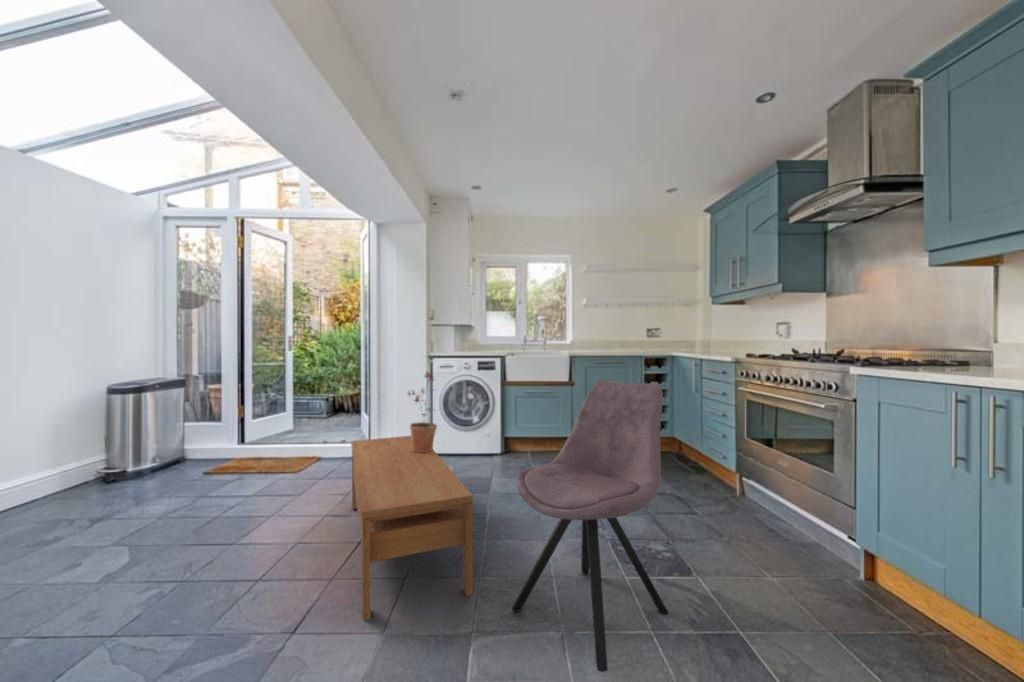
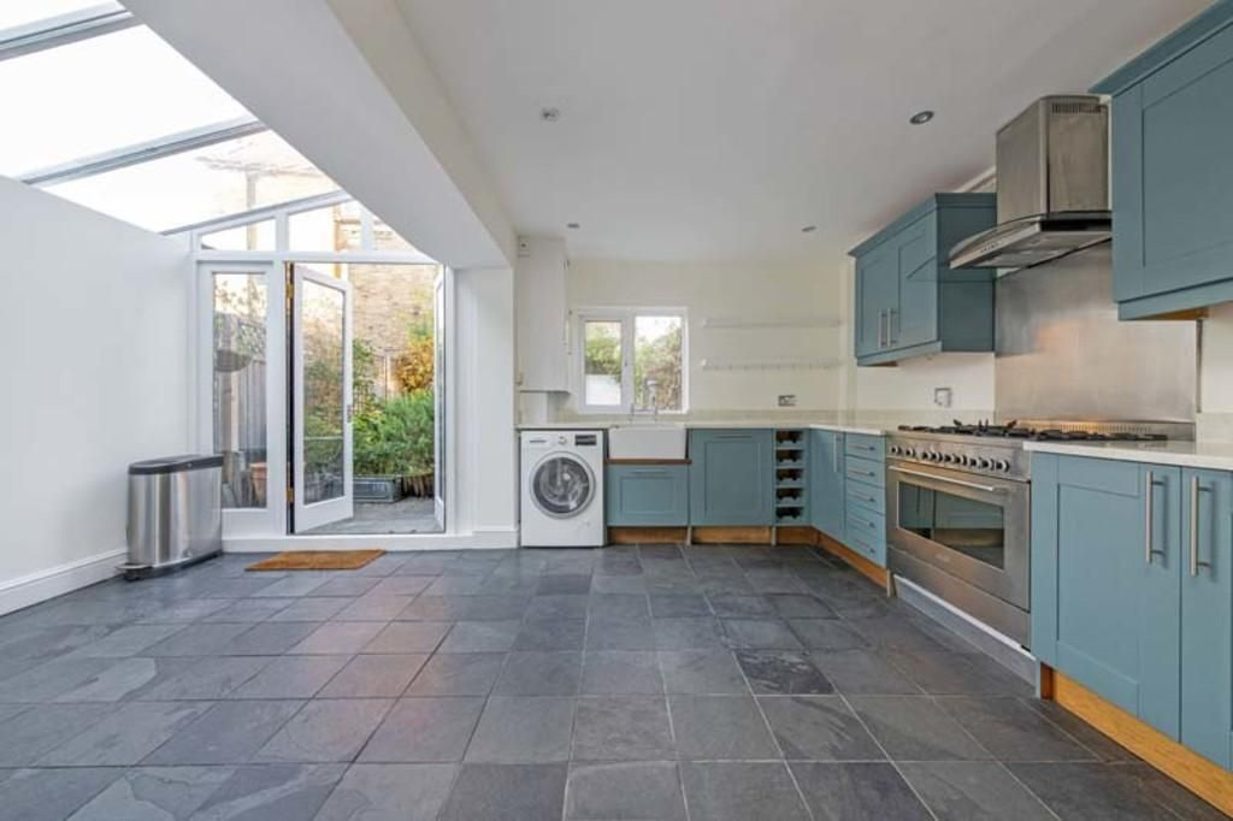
- potted plant [407,370,438,452]
- chair [511,379,669,673]
- coffee table [350,435,474,621]
